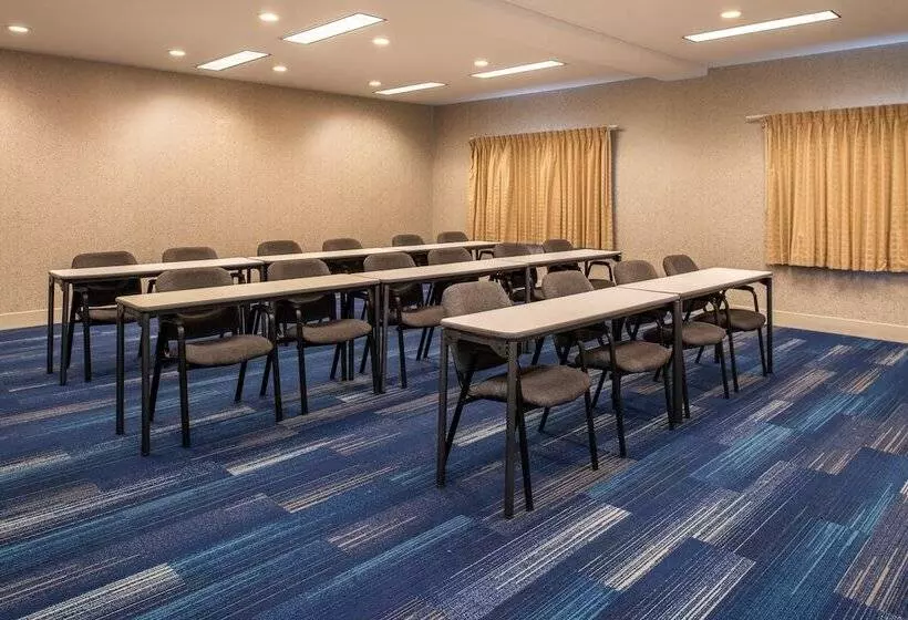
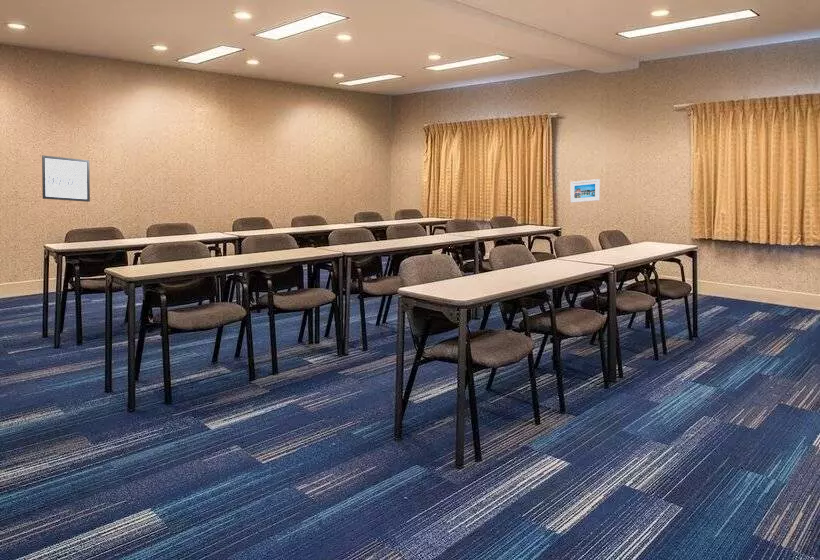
+ wall art [41,154,91,203]
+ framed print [569,178,601,204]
